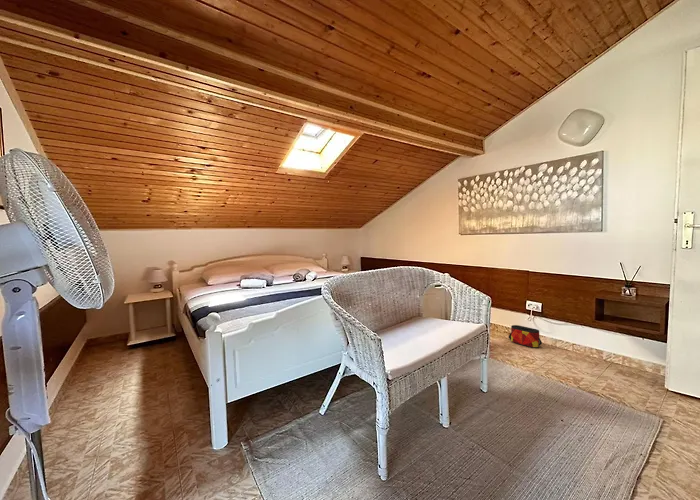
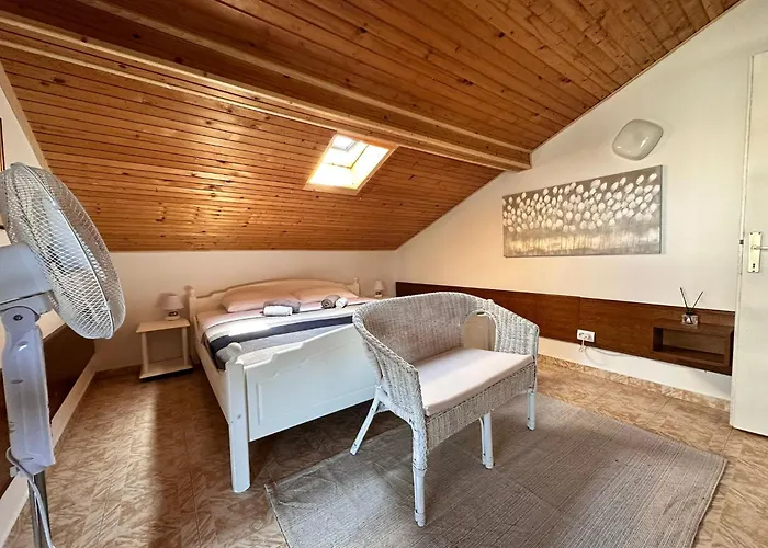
- bag [508,324,543,349]
